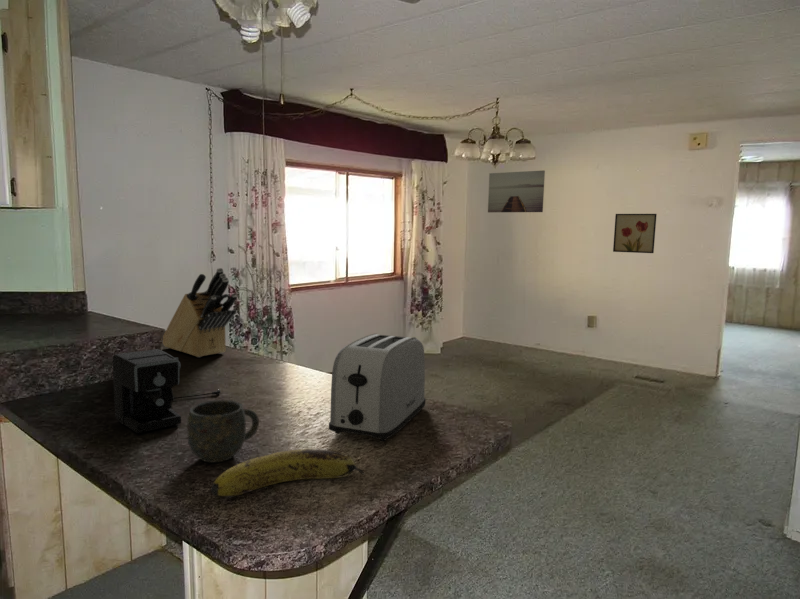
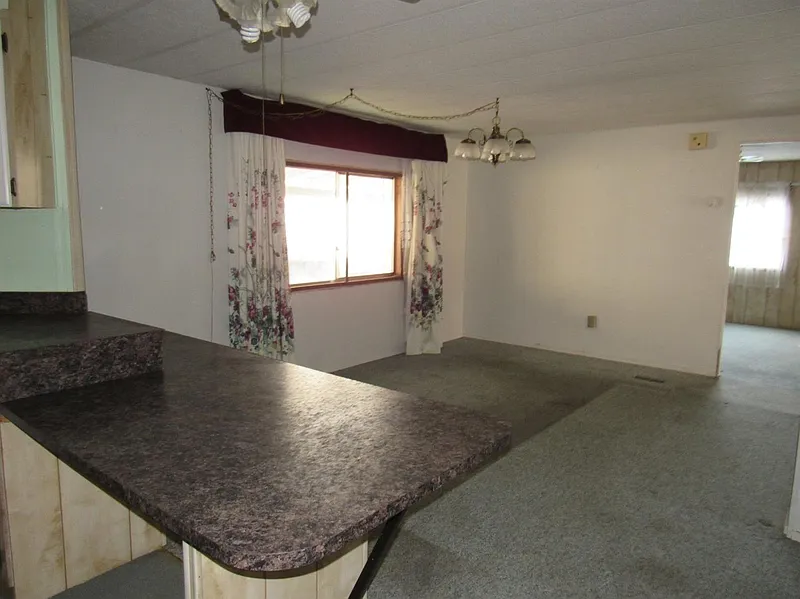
- wall art [487,169,546,213]
- coffee maker [112,348,222,434]
- fruit [210,448,367,497]
- toaster [328,333,426,442]
- wall art [612,213,658,254]
- knife block [162,267,238,358]
- mug [186,399,260,463]
